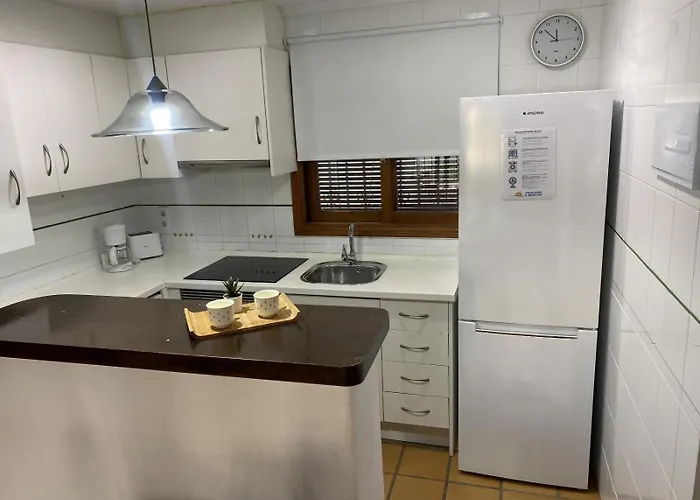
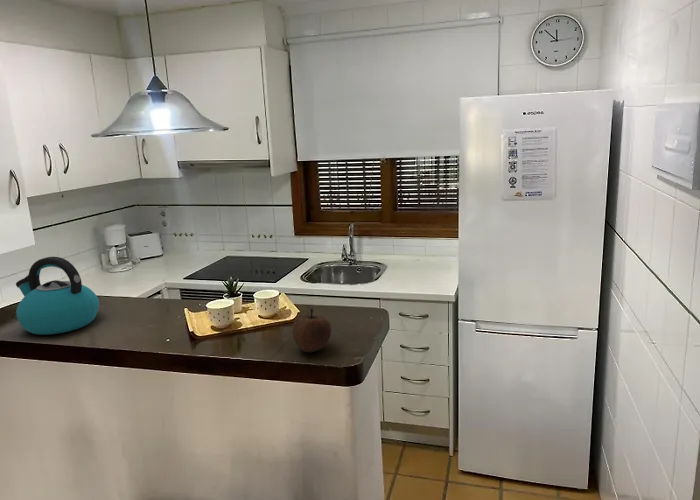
+ kettle [15,256,100,336]
+ fruit [291,308,333,353]
